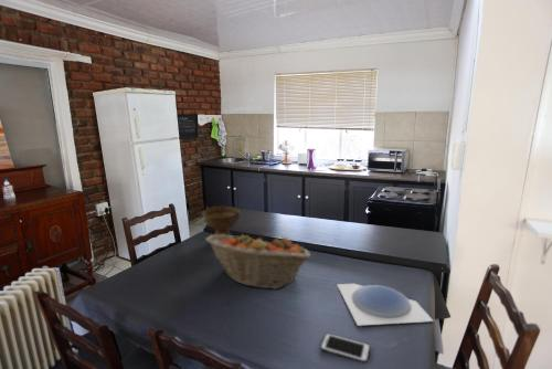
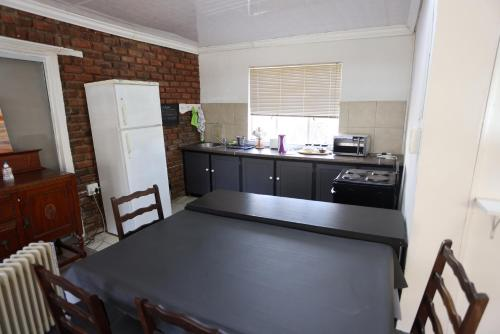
- bowl [201,205,241,235]
- fruit basket [204,233,311,289]
- cell phone [319,333,371,363]
- plate [336,283,435,327]
